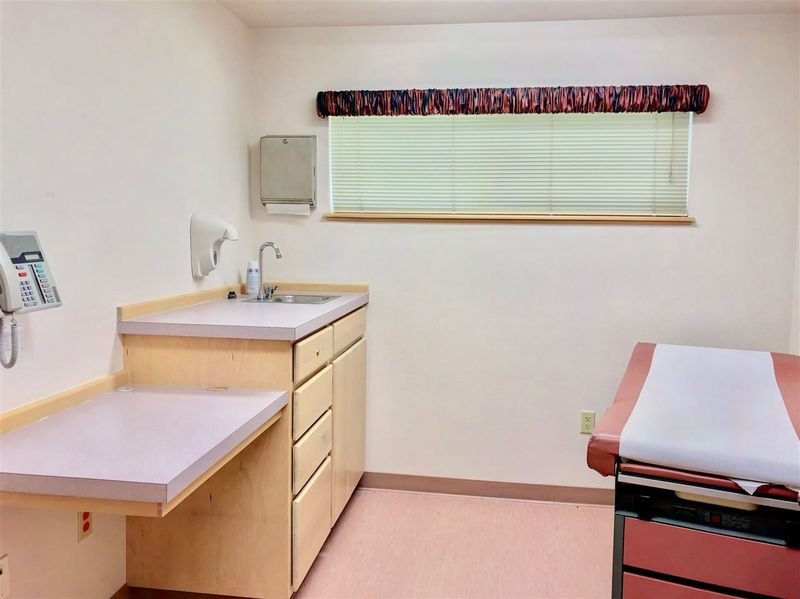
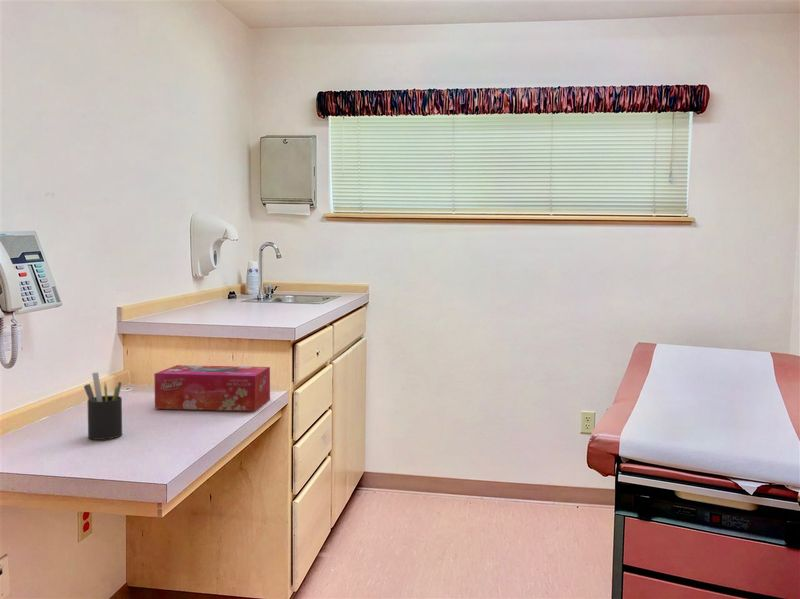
+ tissue box [153,364,271,412]
+ pen holder [83,371,123,441]
